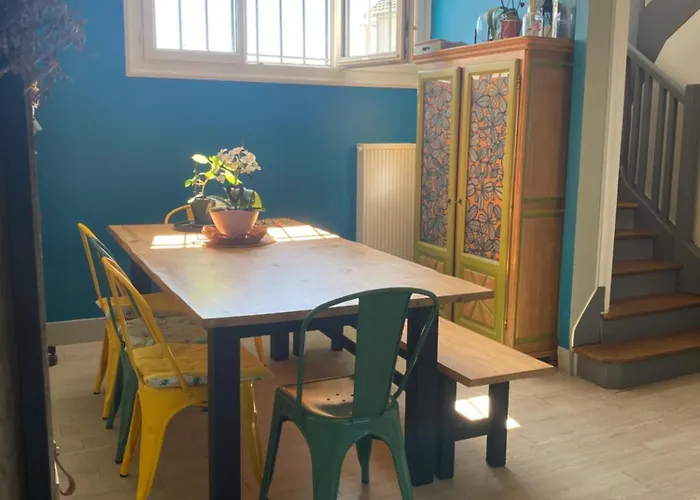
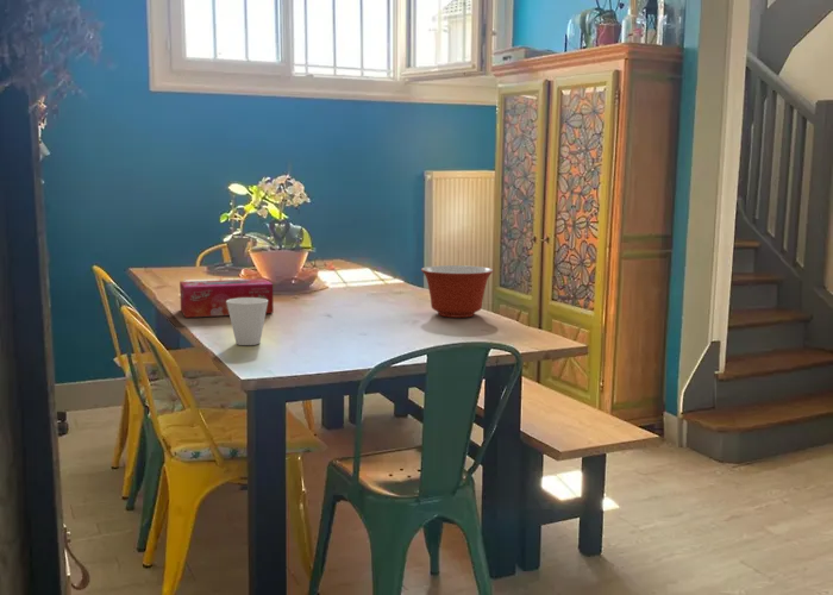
+ cup [226,298,268,346]
+ mixing bowl [420,264,494,319]
+ tissue box [178,277,275,319]
